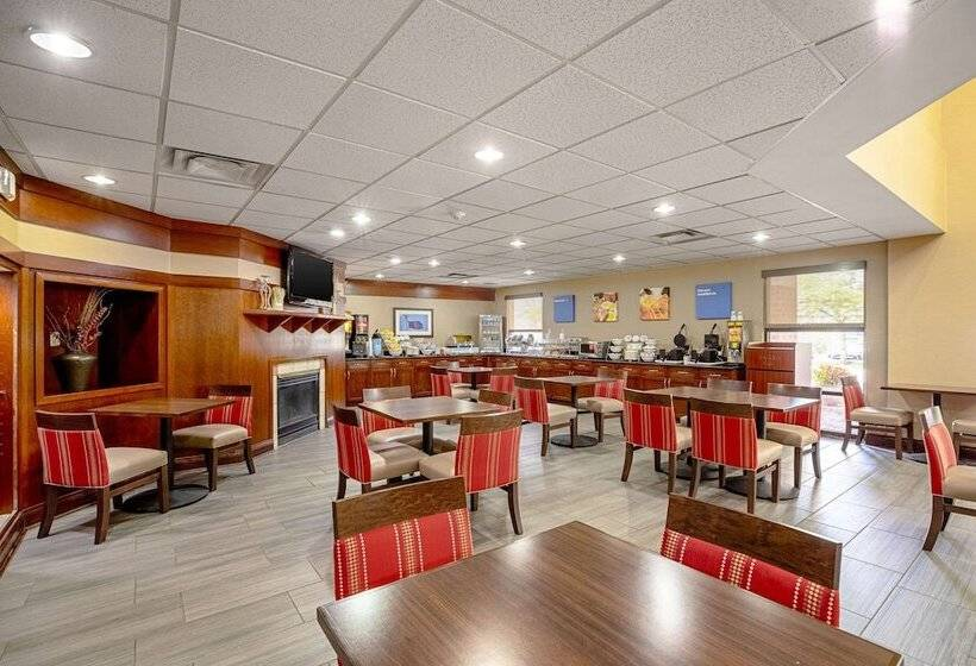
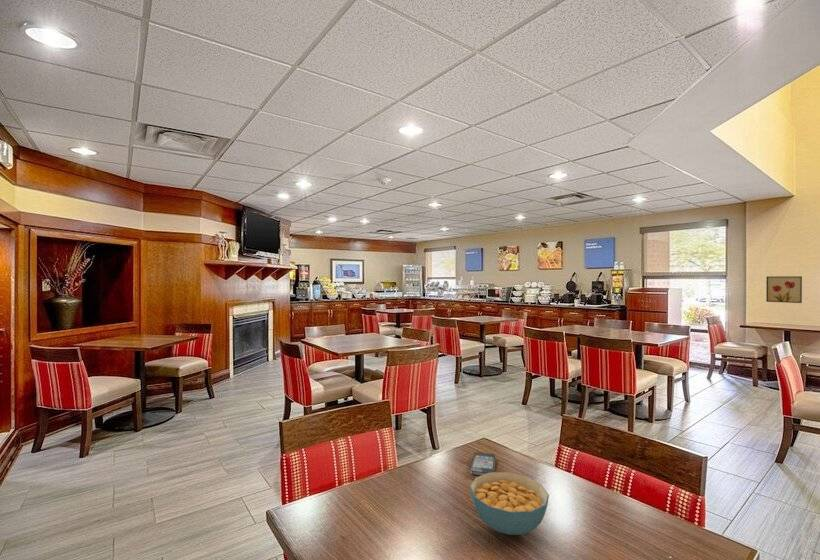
+ wall art [765,275,803,304]
+ cereal bowl [469,471,550,536]
+ smartphone [470,451,496,476]
